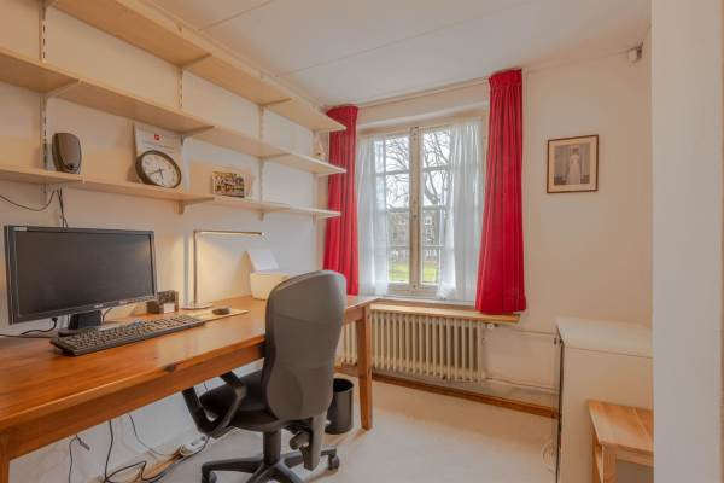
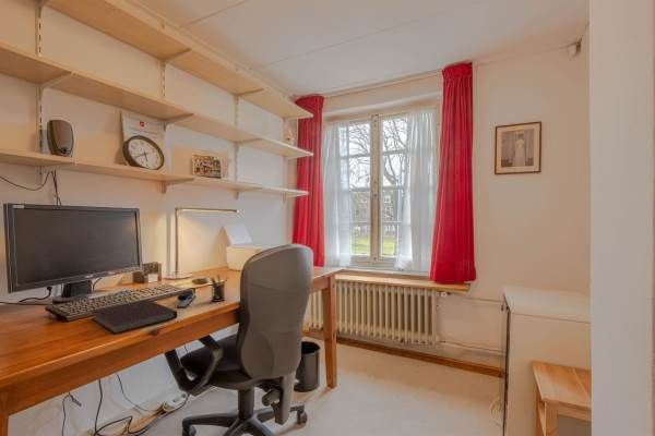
+ notebook [90,299,178,336]
+ pen holder [209,274,229,303]
+ stapler [176,287,196,310]
